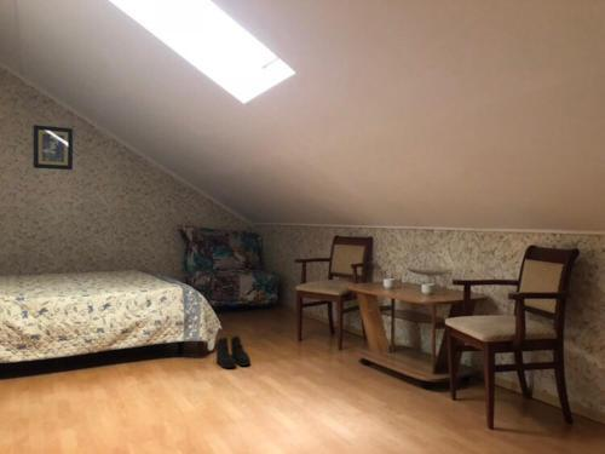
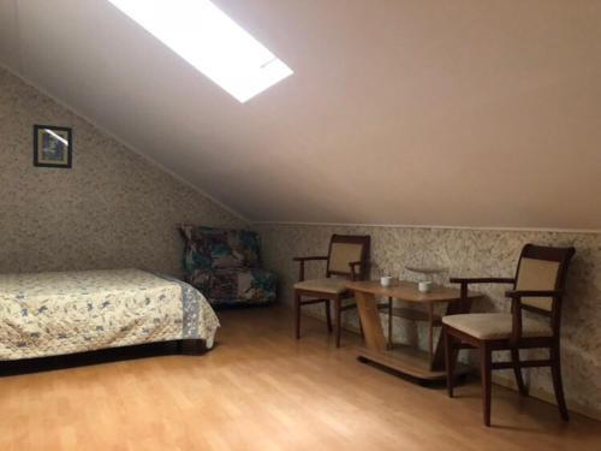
- boots [215,334,252,369]
